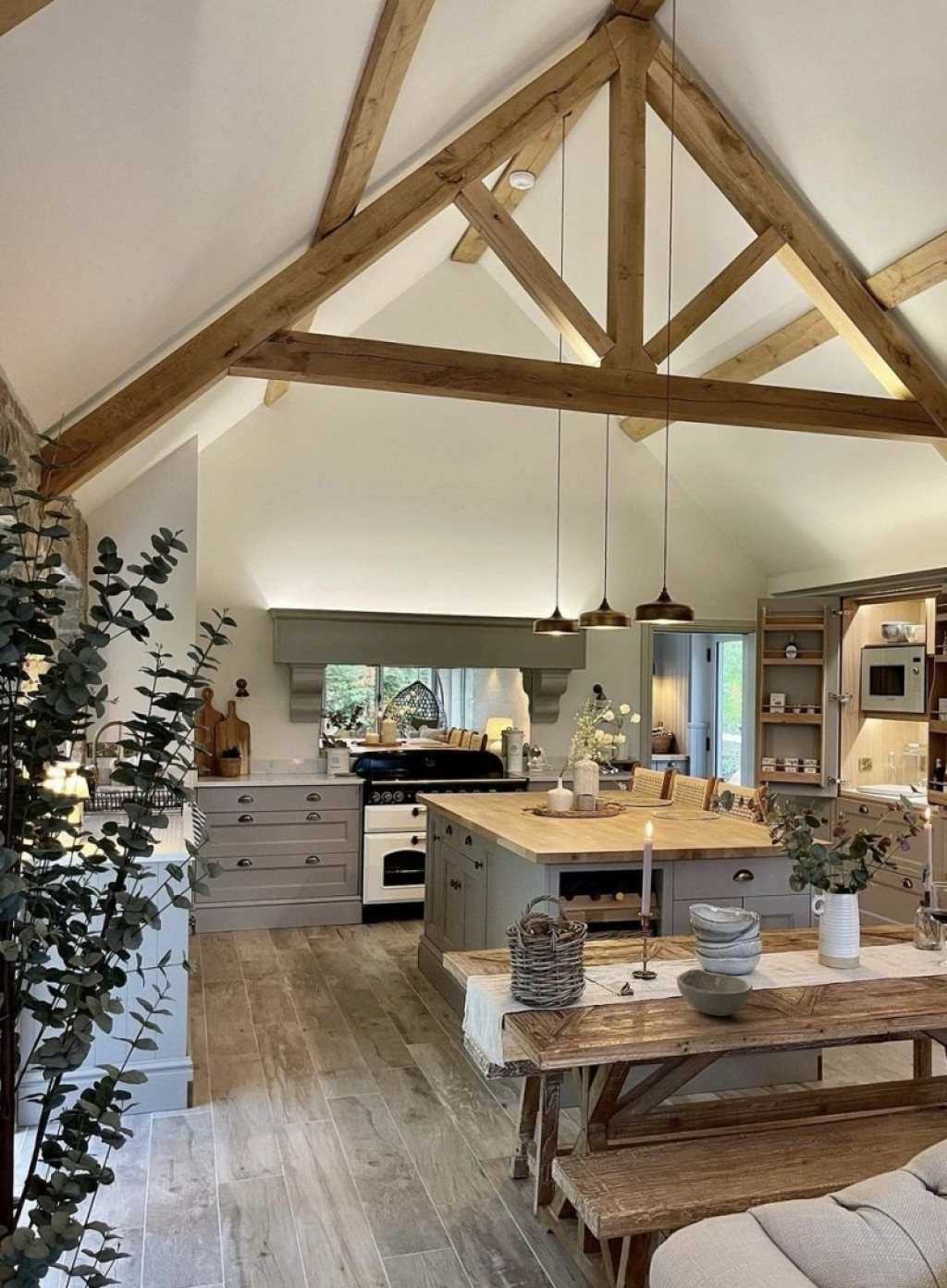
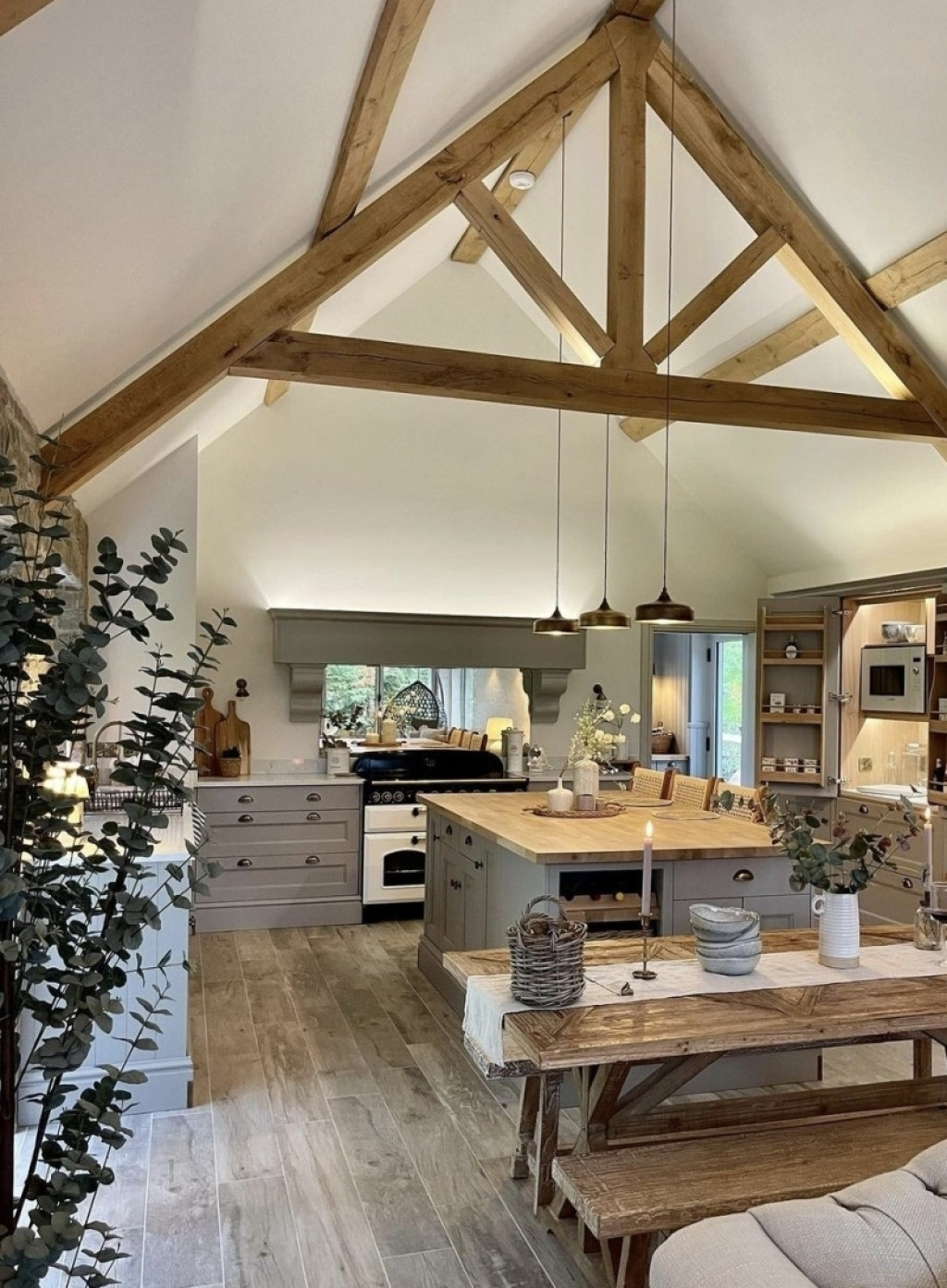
- bowl [676,968,754,1017]
